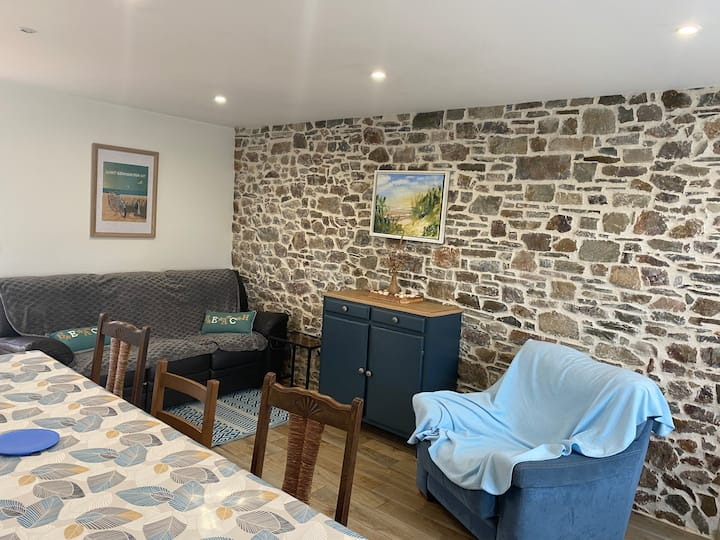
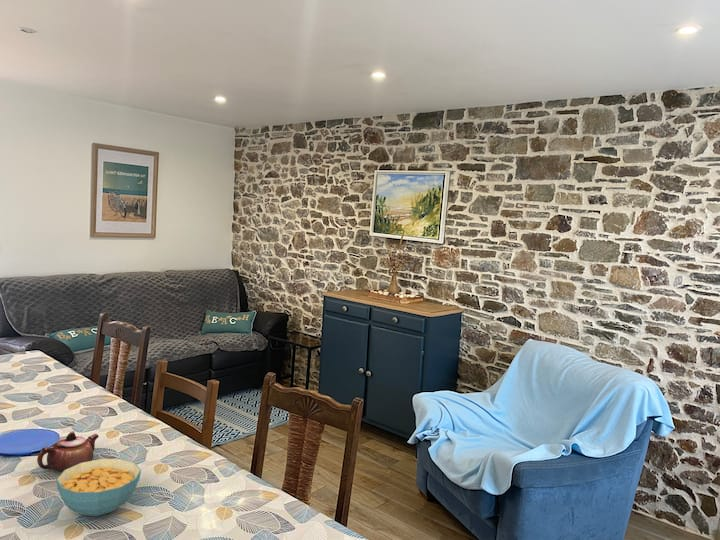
+ cereal bowl [55,458,142,517]
+ teapot [36,430,100,473]
